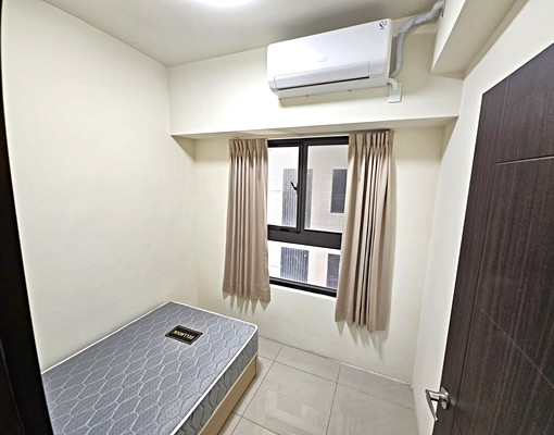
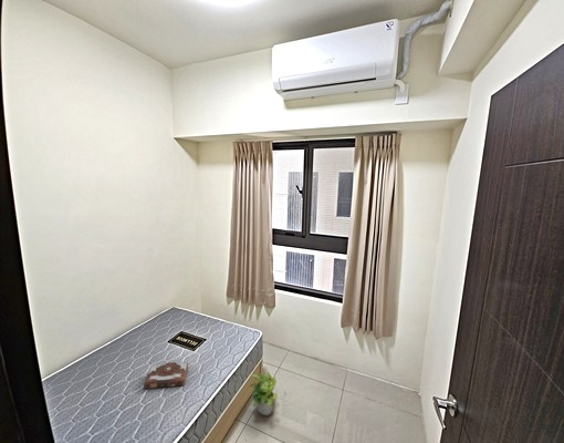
+ book [143,361,189,390]
+ potted plant [249,371,279,416]
